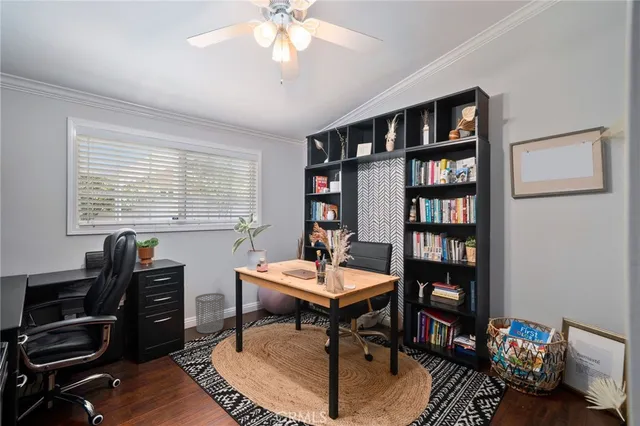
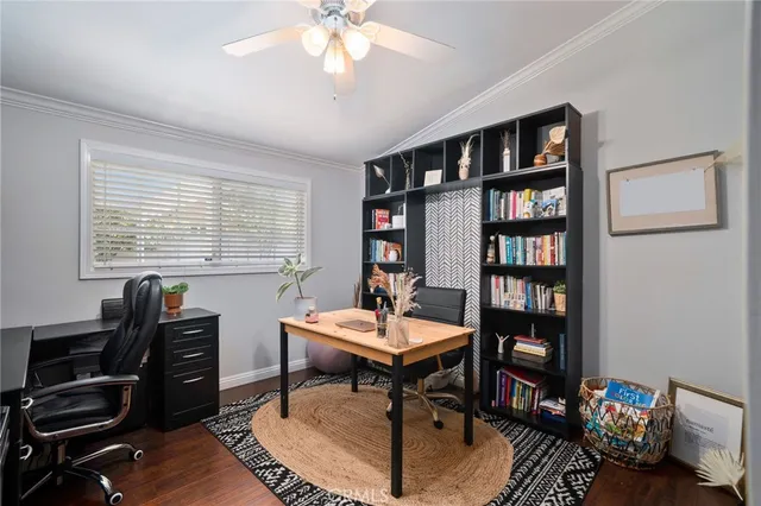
- waste bin [194,292,226,334]
